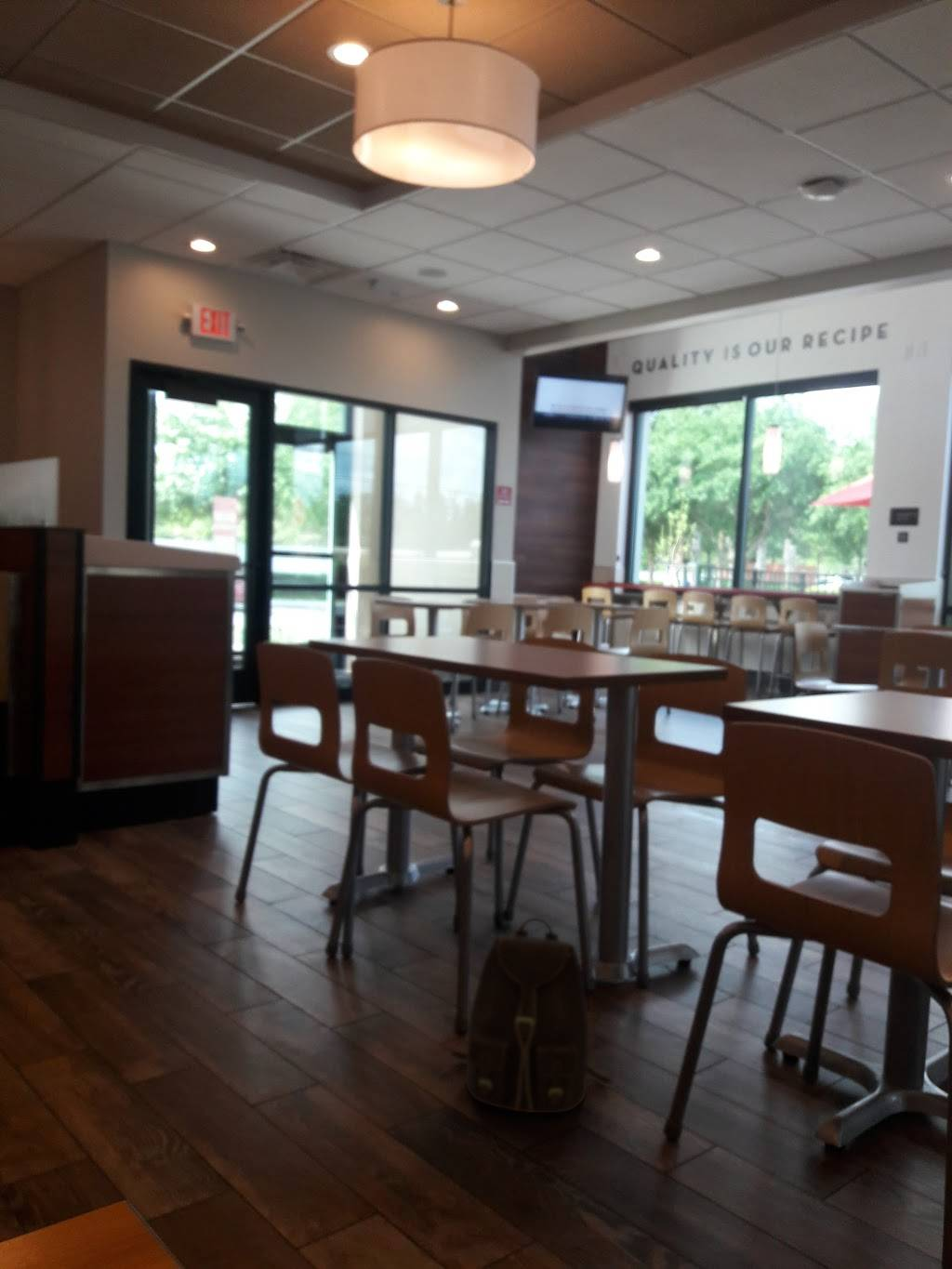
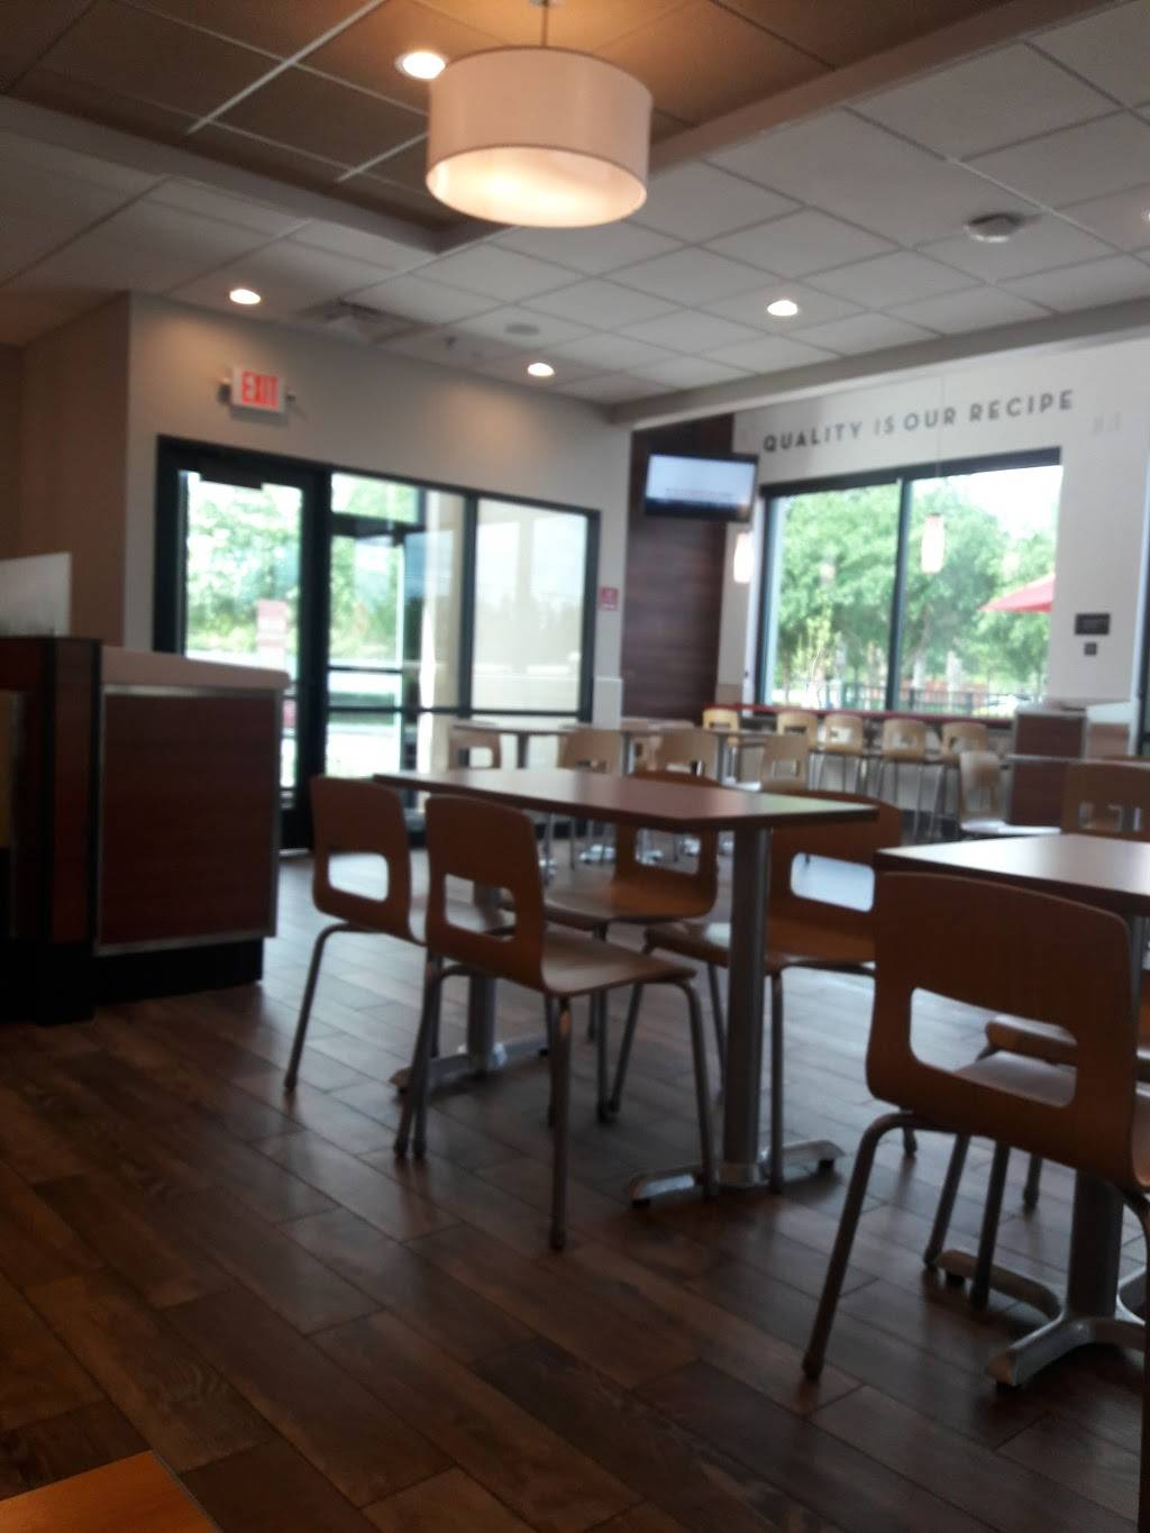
- backpack [449,917,614,1114]
